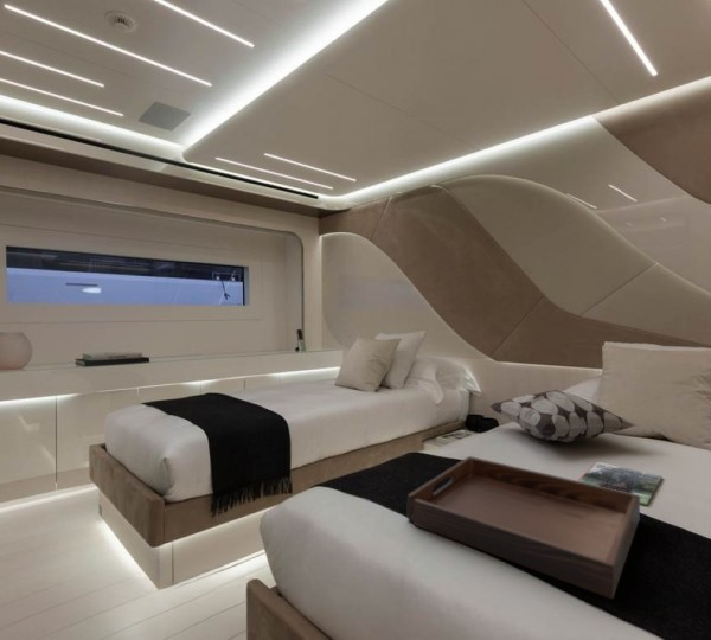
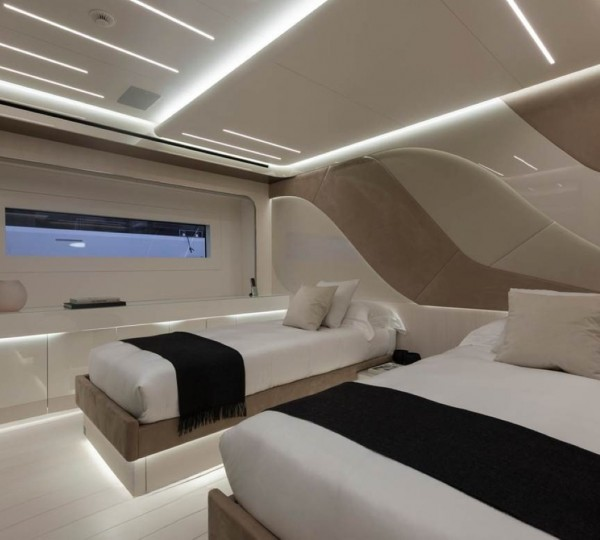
- decorative pillow [488,389,640,443]
- magazine [577,461,664,507]
- serving tray [406,455,641,600]
